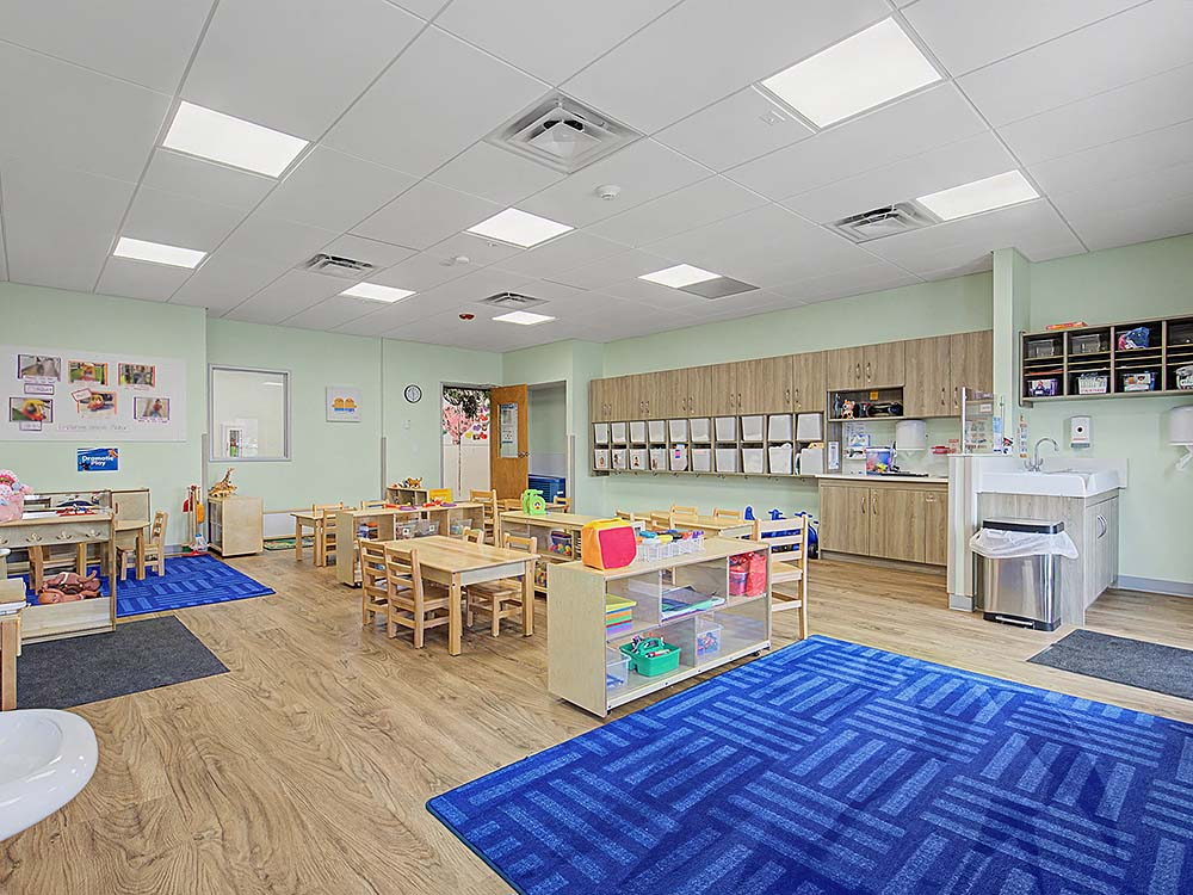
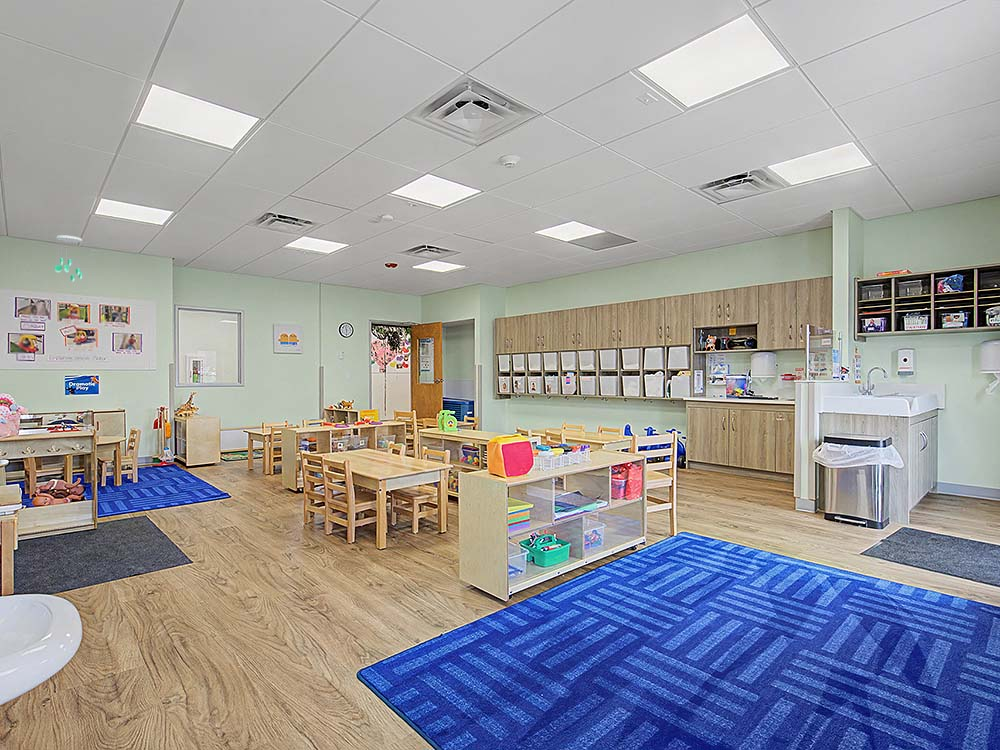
+ ceiling mobile [54,234,83,283]
